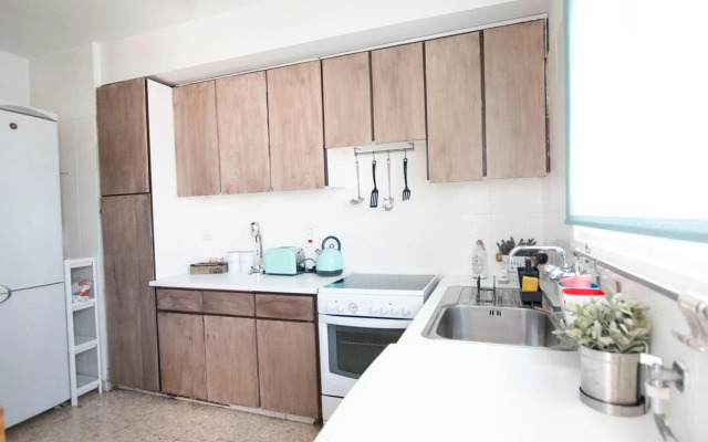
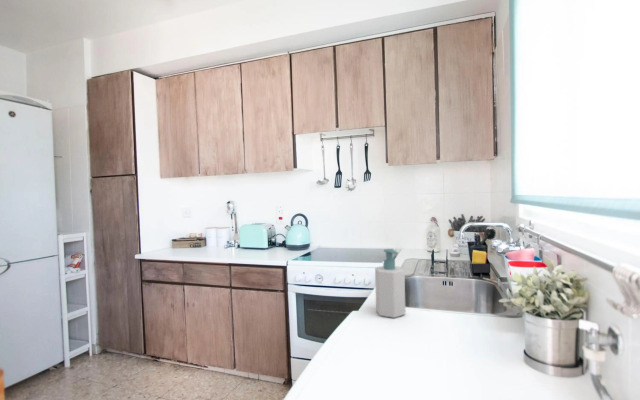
+ soap bottle [374,248,406,319]
